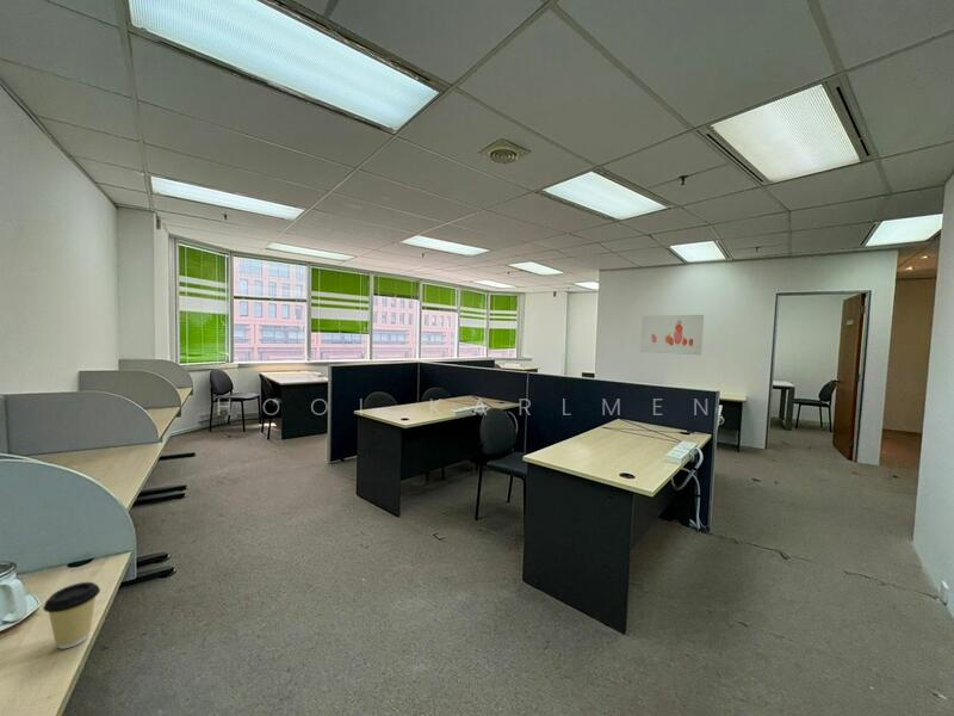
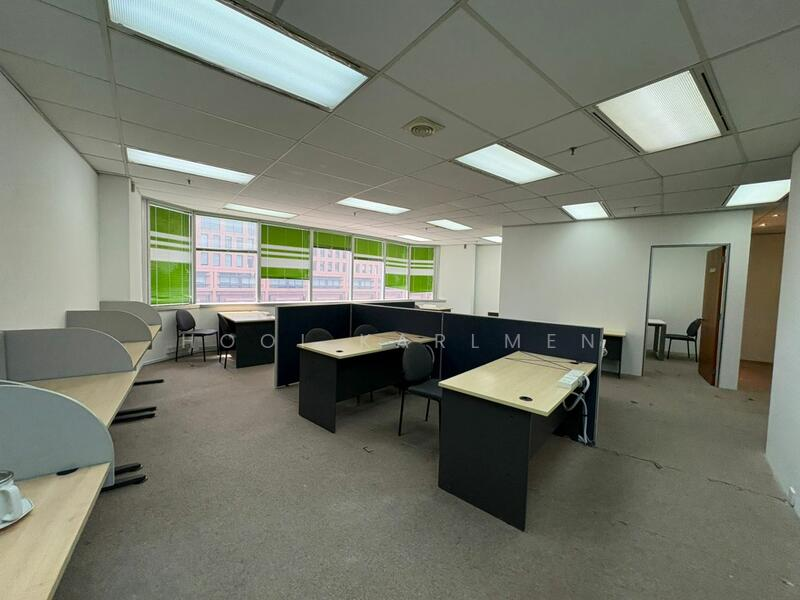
- coffee cup [42,581,101,650]
- wall art [639,314,705,357]
